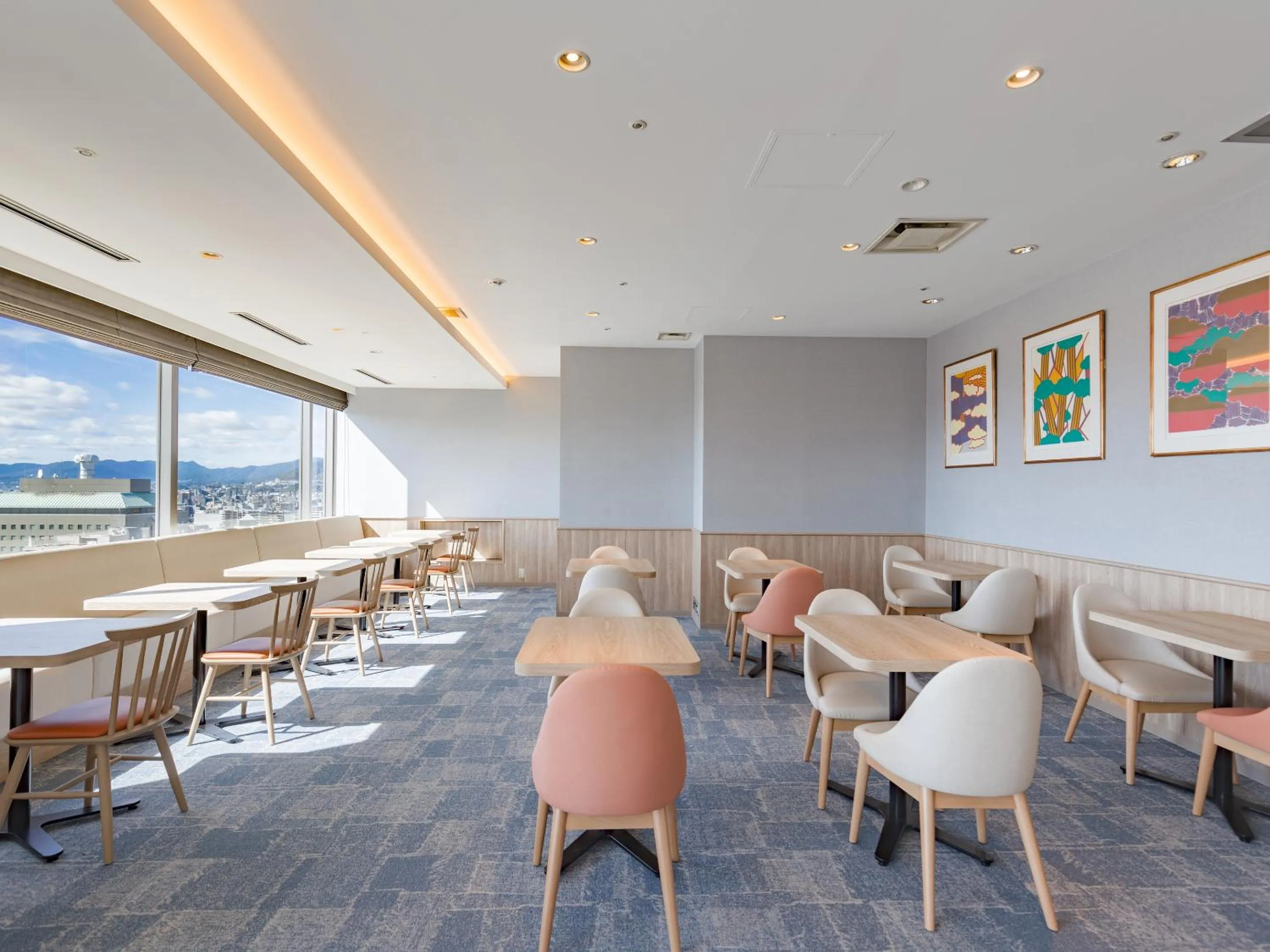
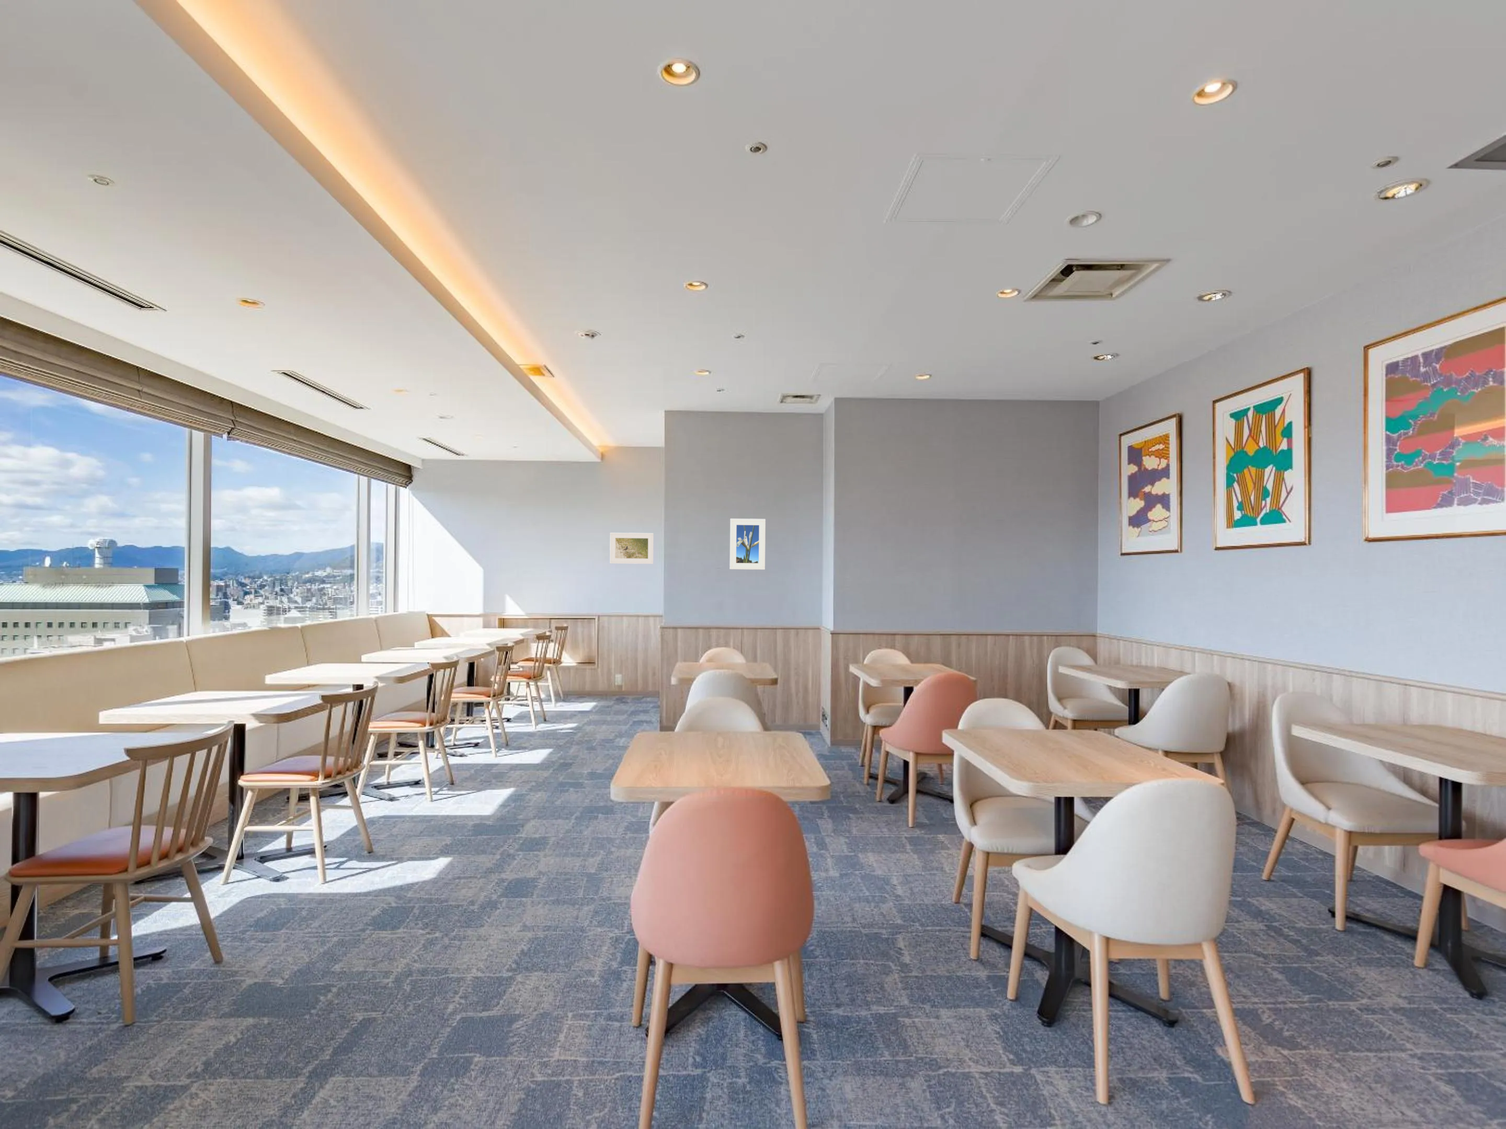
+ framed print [610,532,655,564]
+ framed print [729,518,766,570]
